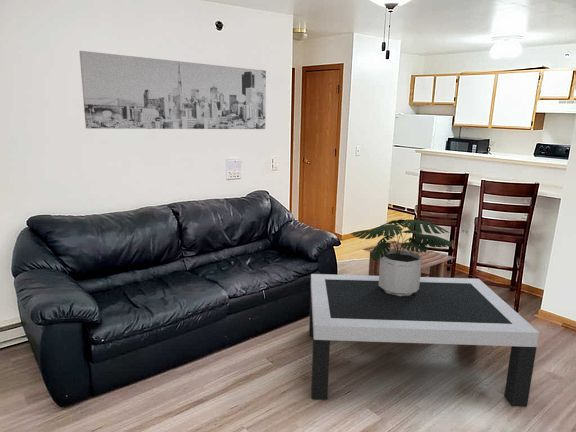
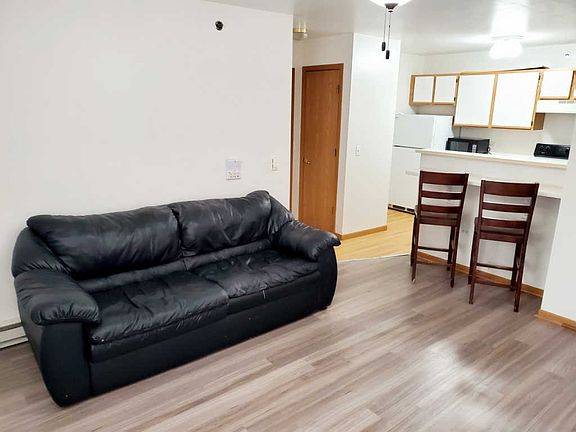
- potted plant [350,218,454,296]
- coffee table [308,273,540,408]
- side table [361,240,456,278]
- wall art [78,50,267,130]
